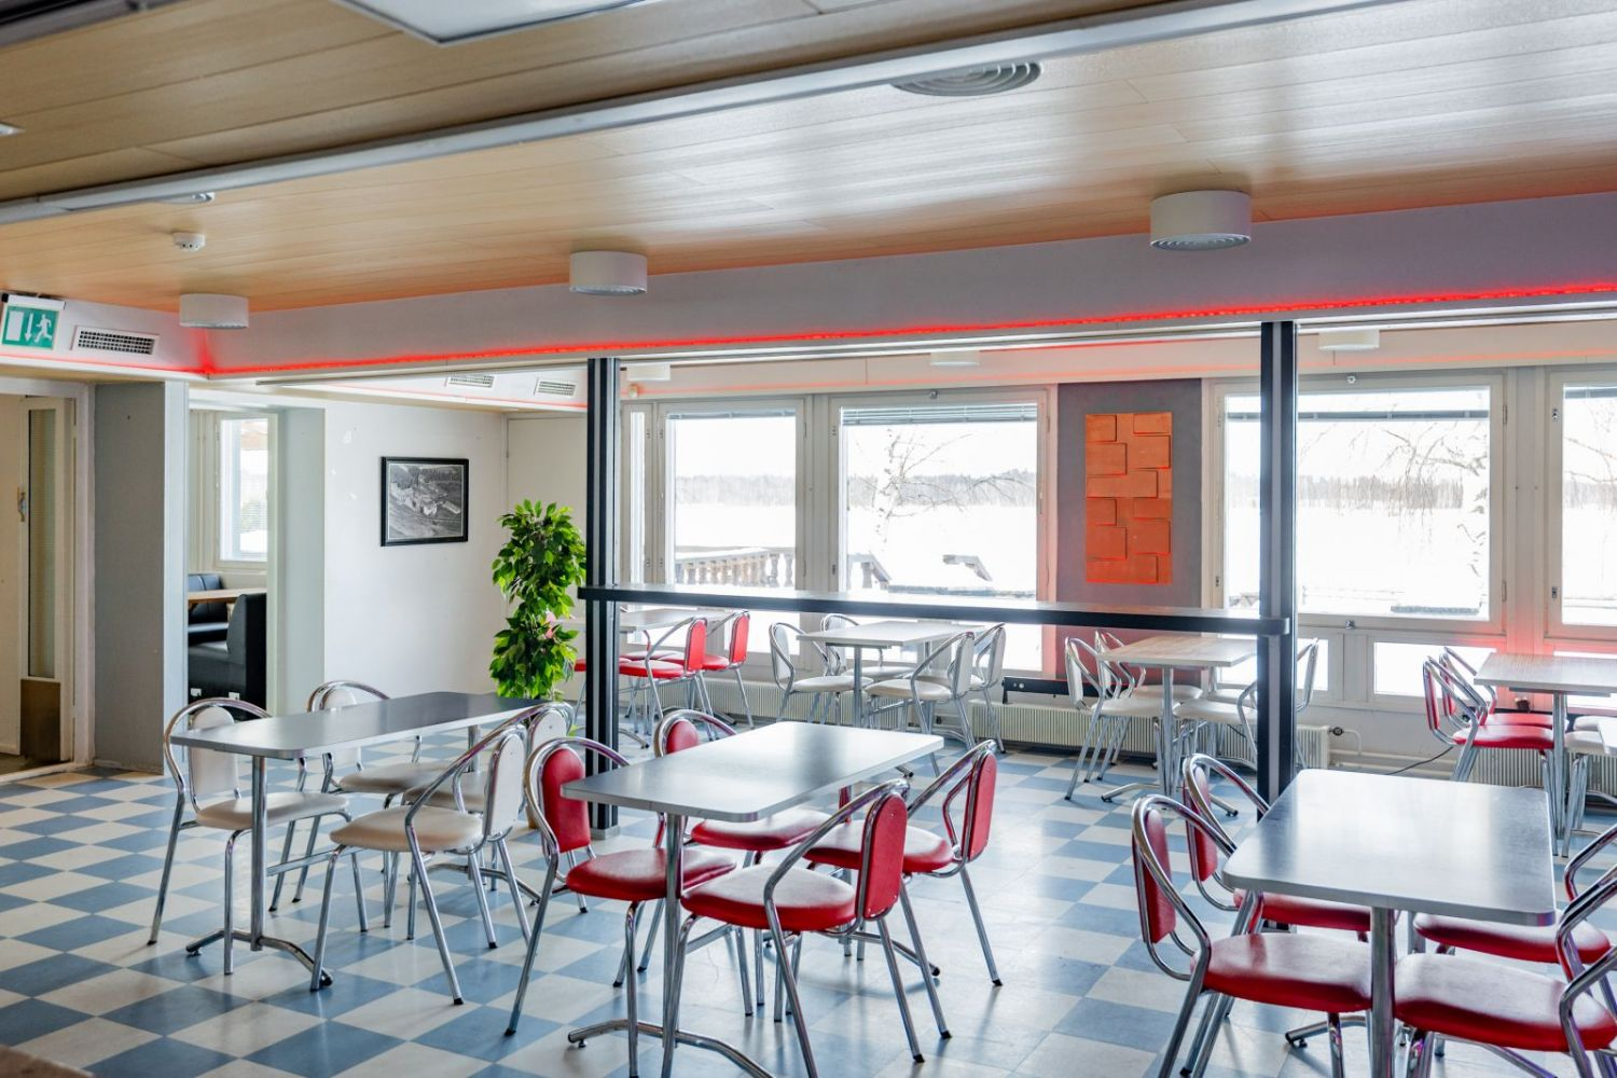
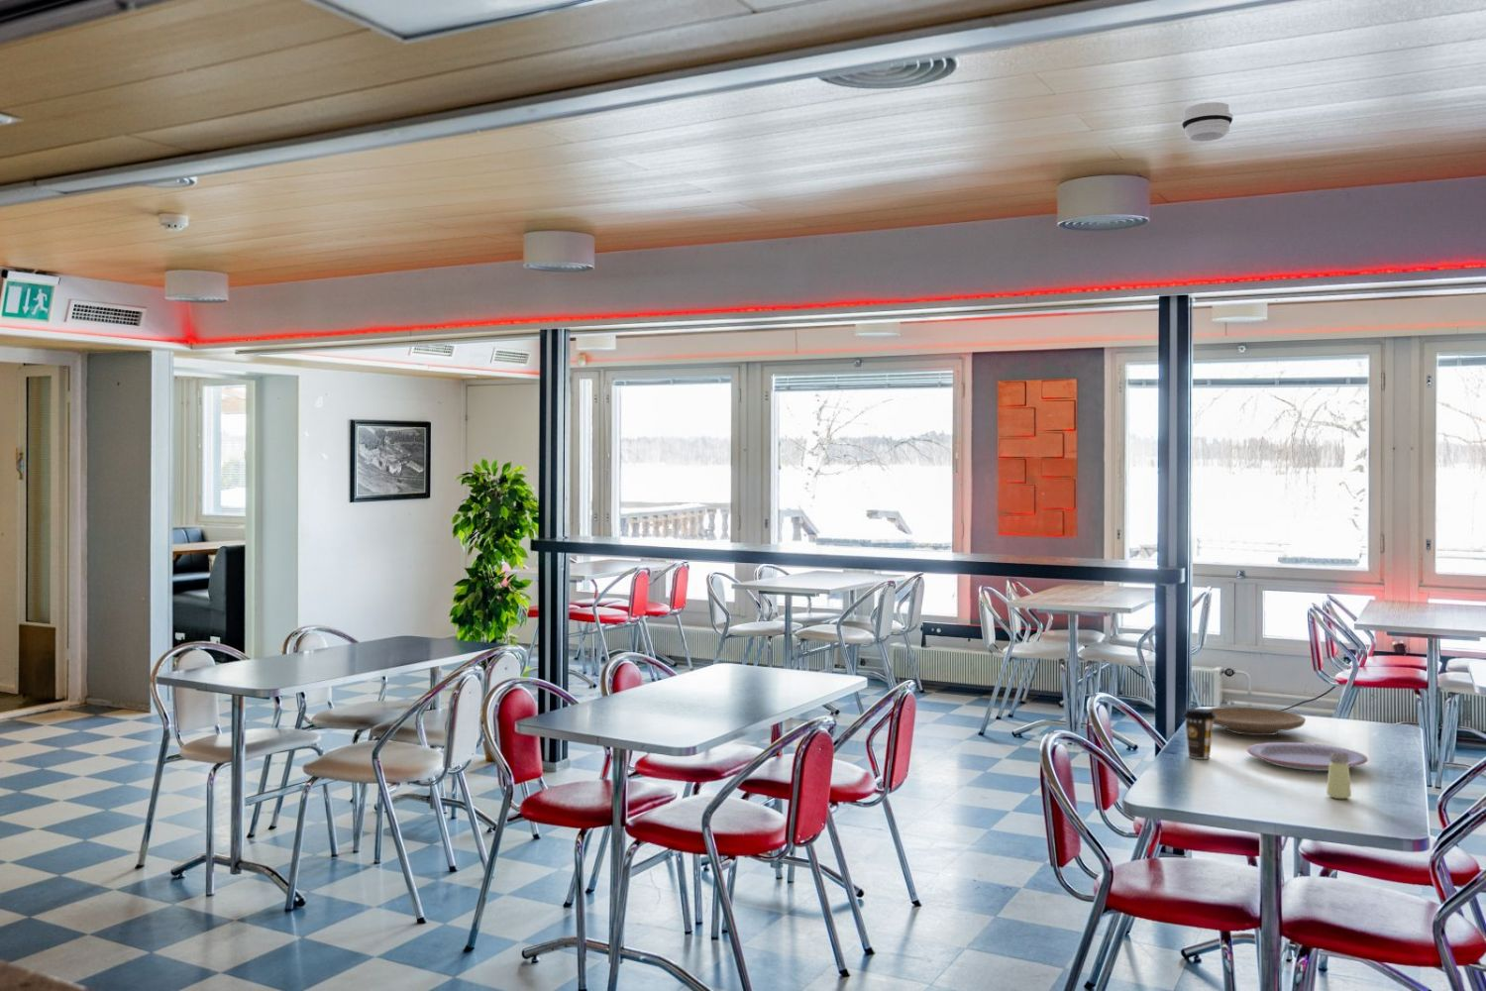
+ plate [1246,741,1369,772]
+ plate [1206,706,1307,737]
+ smoke detector [1181,101,1234,143]
+ coffee cup [1183,708,1215,760]
+ saltshaker [1326,752,1352,800]
